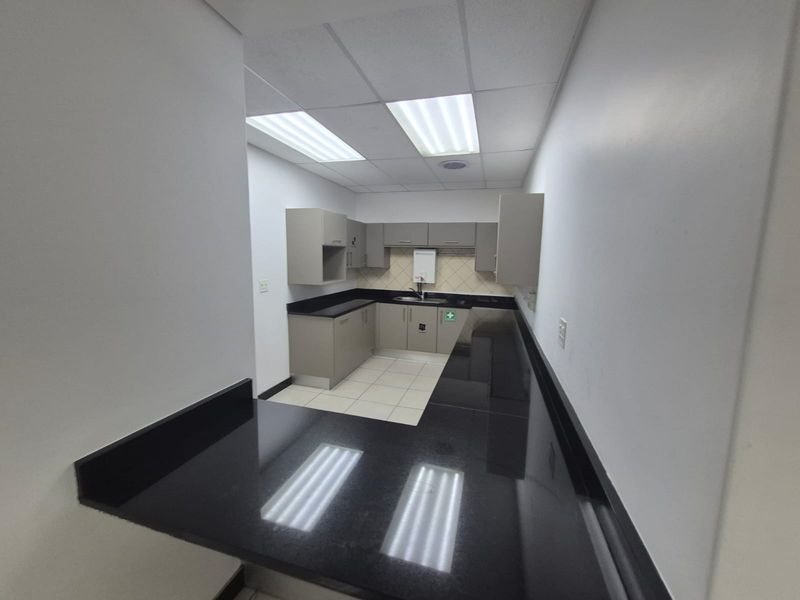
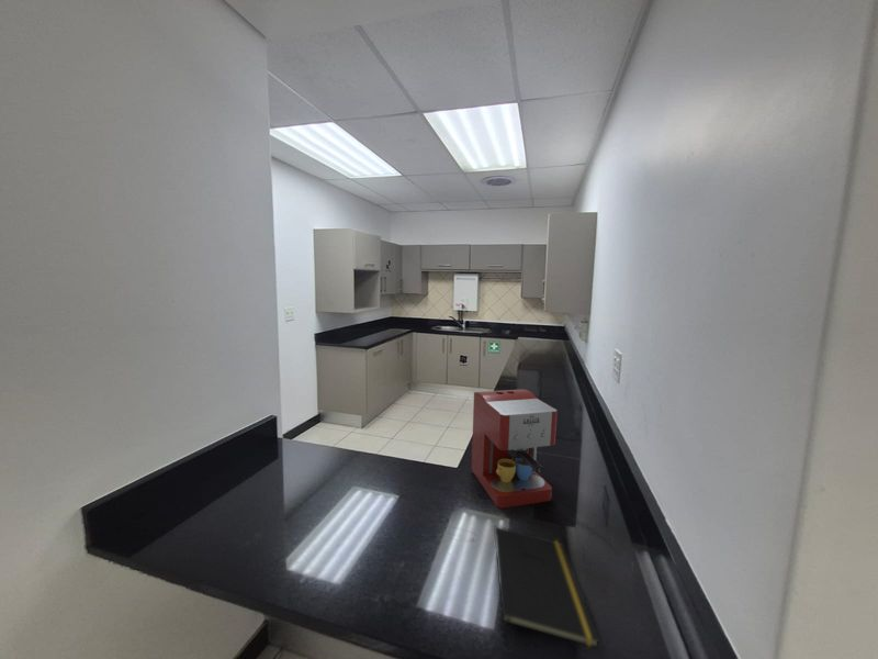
+ coffee maker [471,389,559,510]
+ notepad [493,524,601,649]
